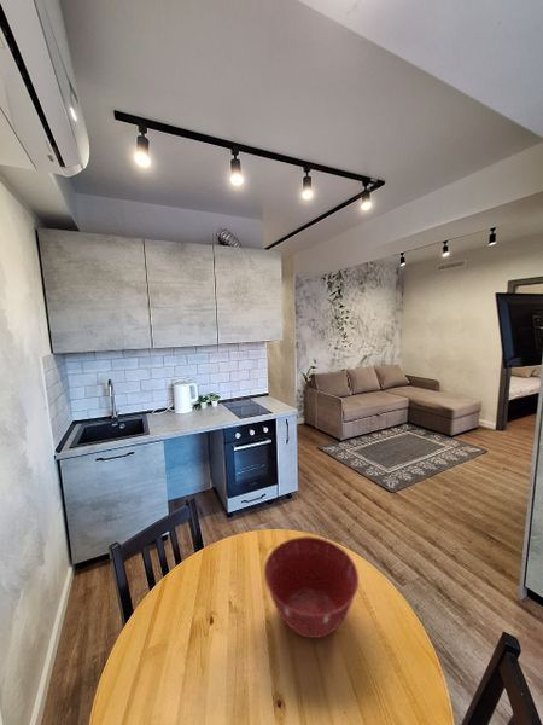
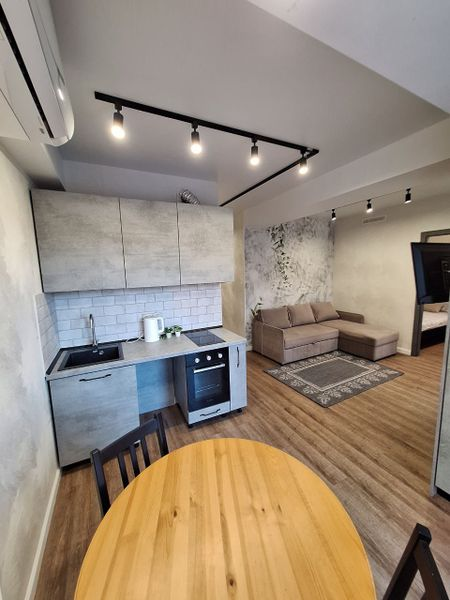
- mixing bowl [263,535,360,639]
